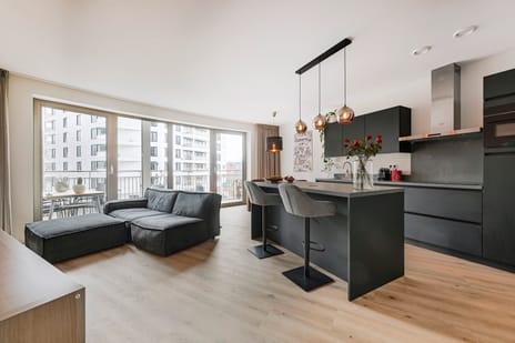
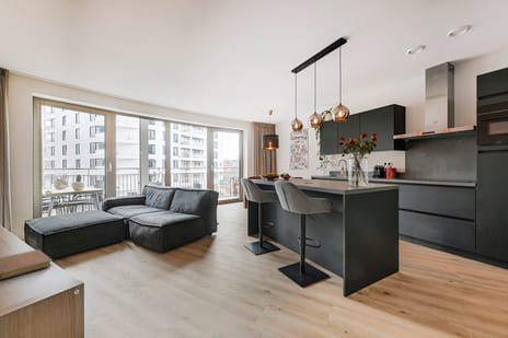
+ notebook [0,248,53,281]
